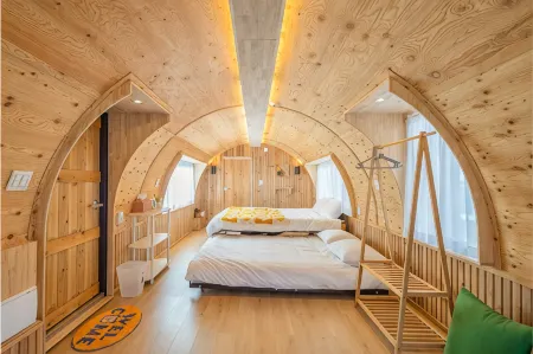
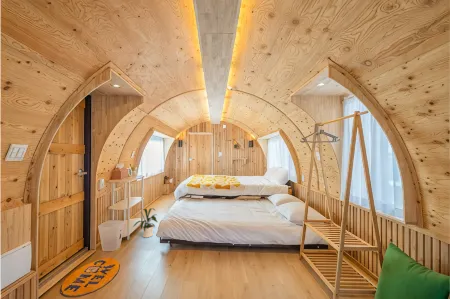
+ house plant [132,207,159,239]
